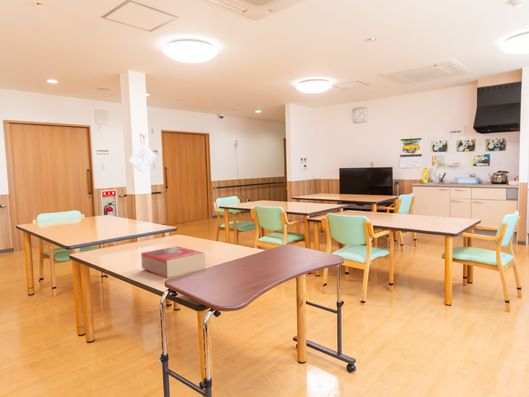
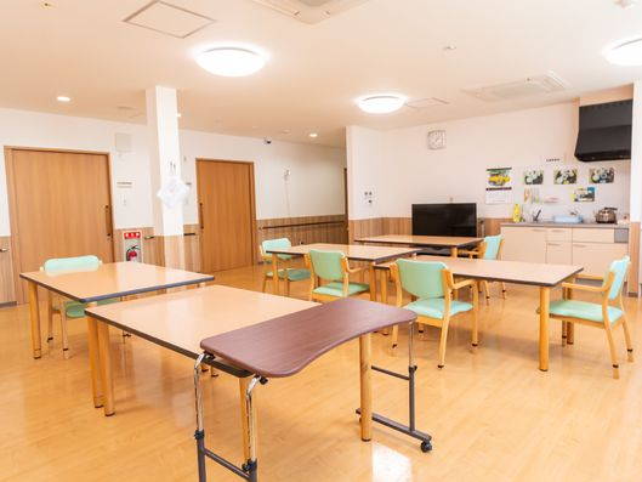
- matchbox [140,245,206,279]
